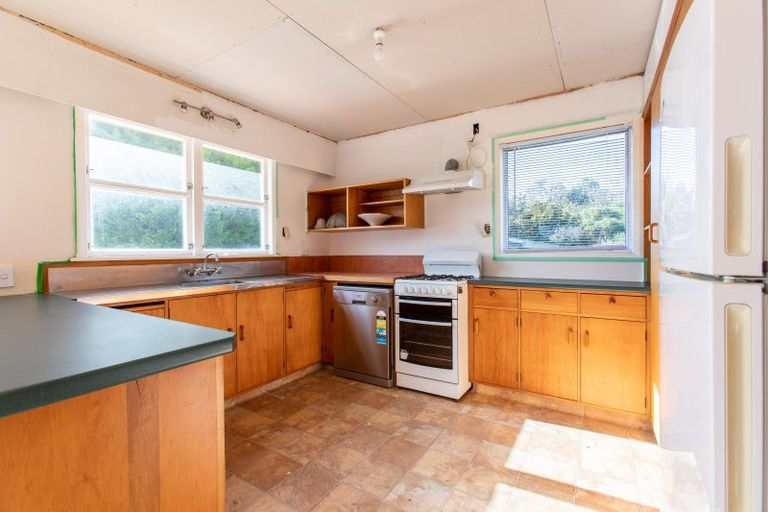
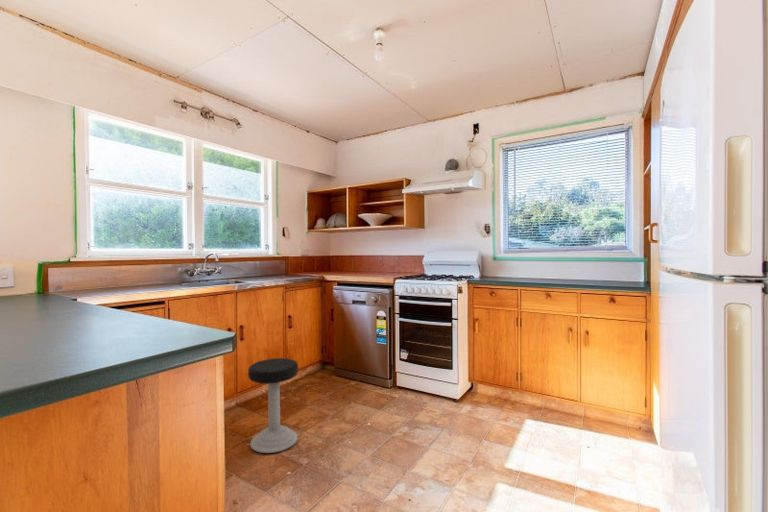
+ stool [247,357,299,454]
